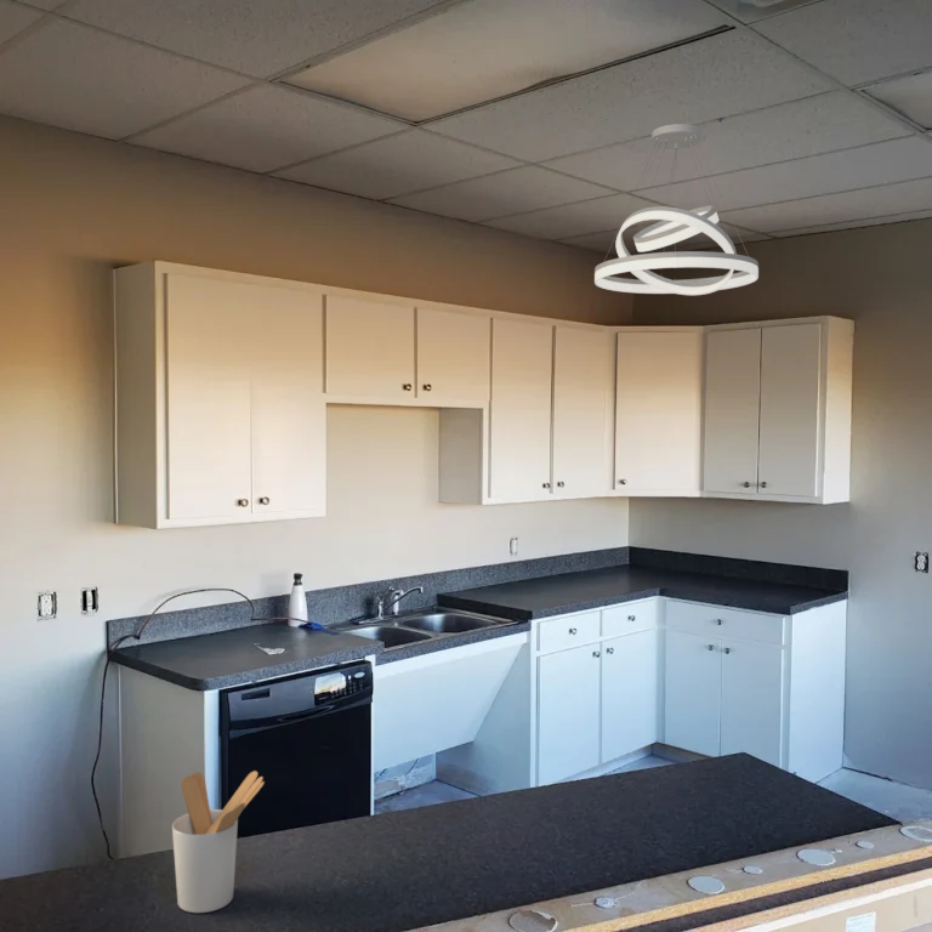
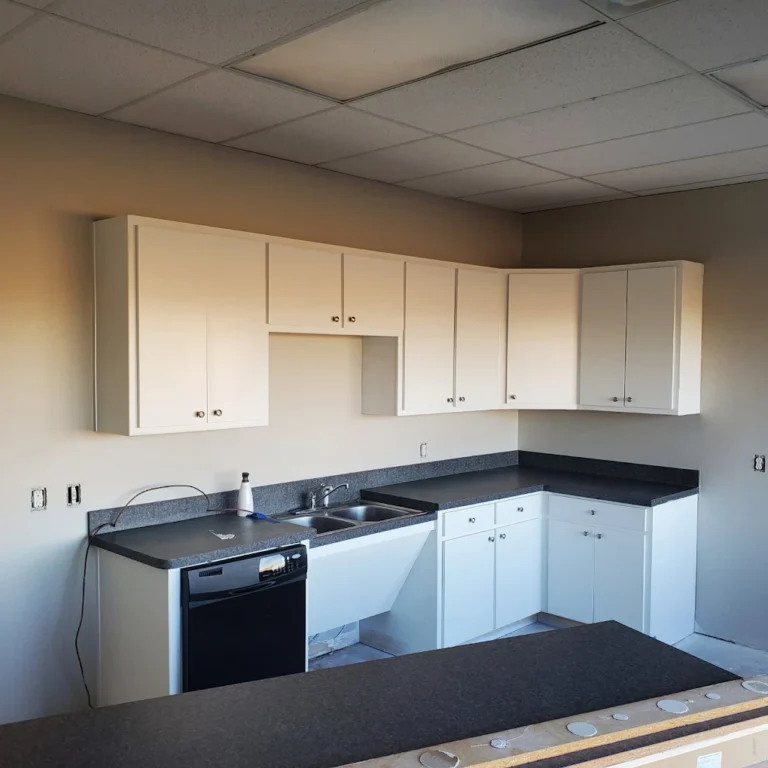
- pendant light [593,123,760,296]
- utensil holder [171,769,266,914]
